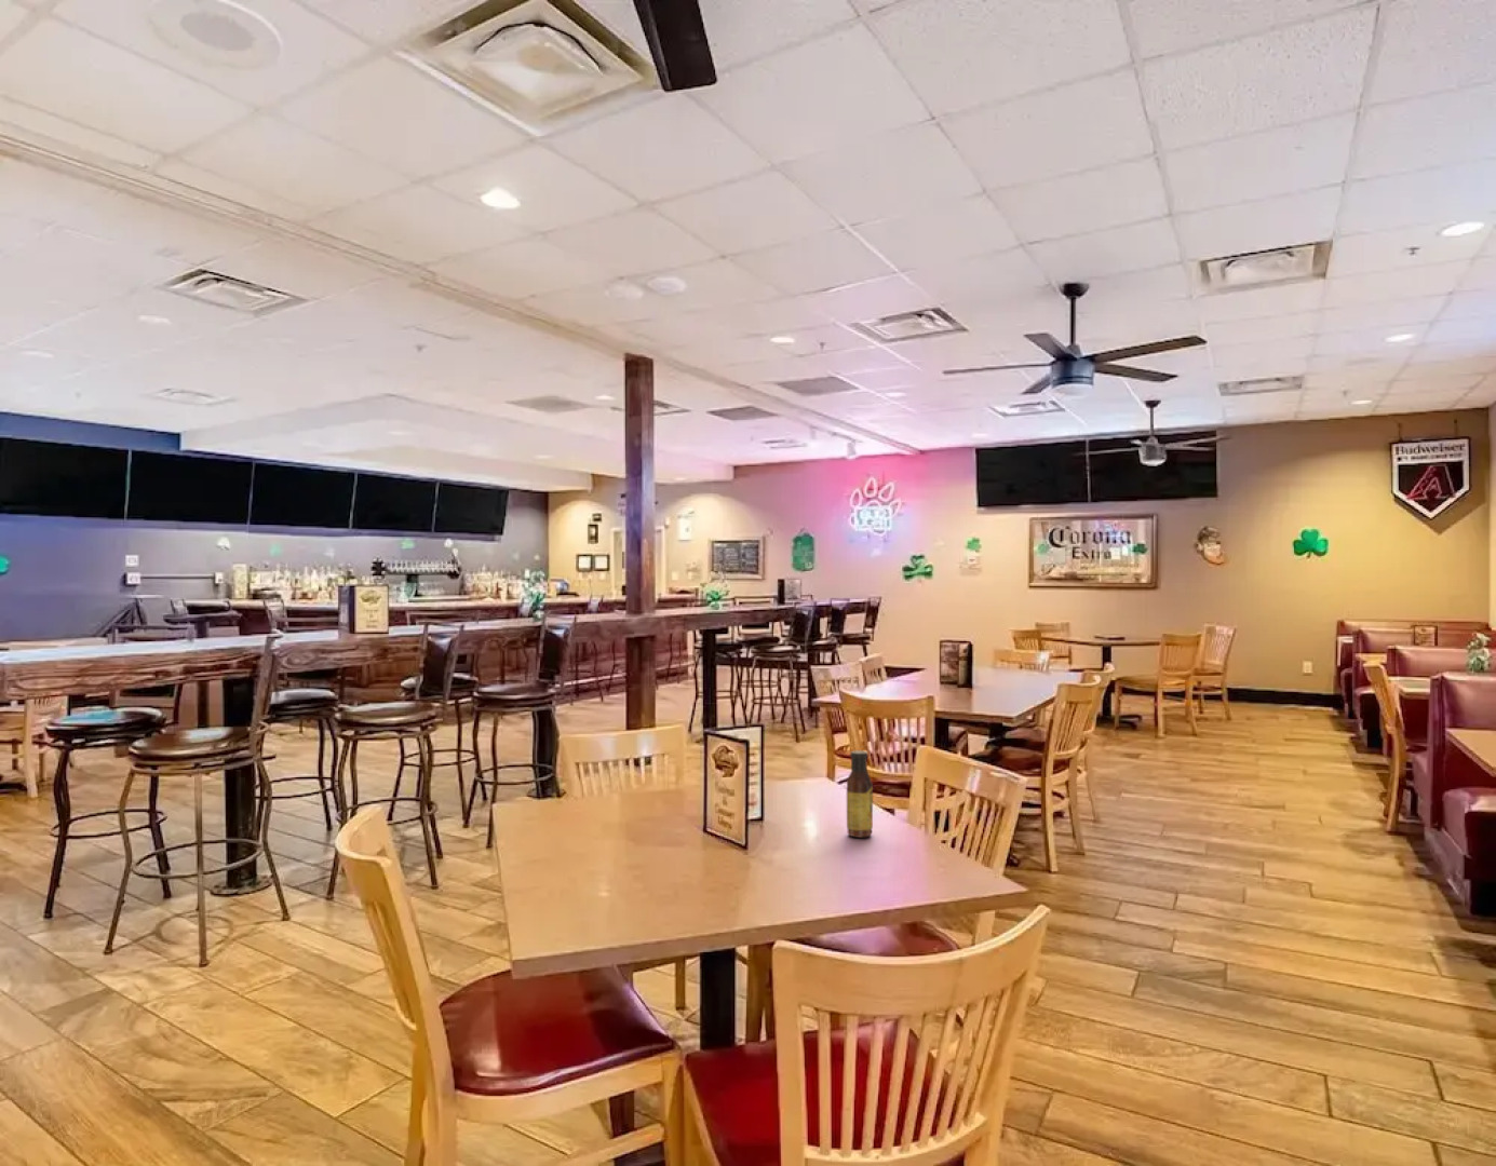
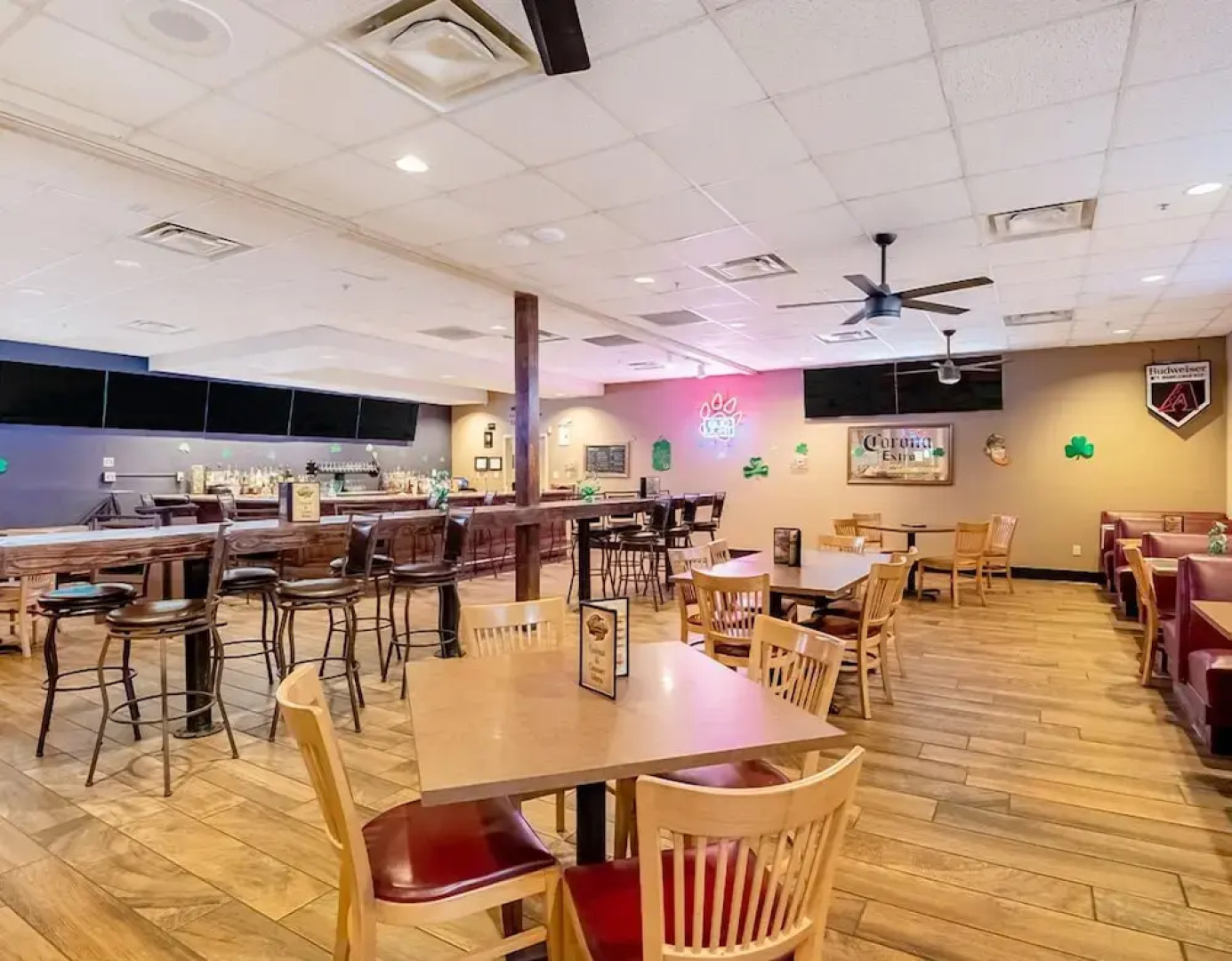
- sauce bottle [846,750,874,838]
